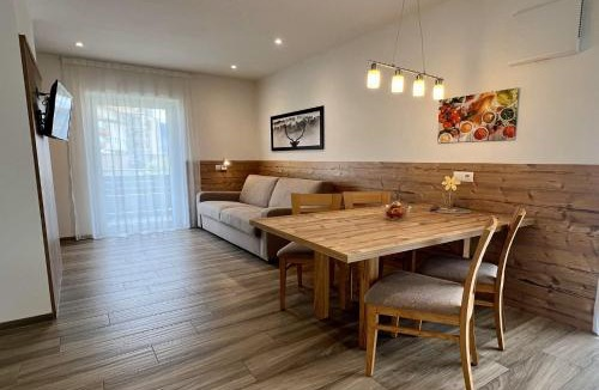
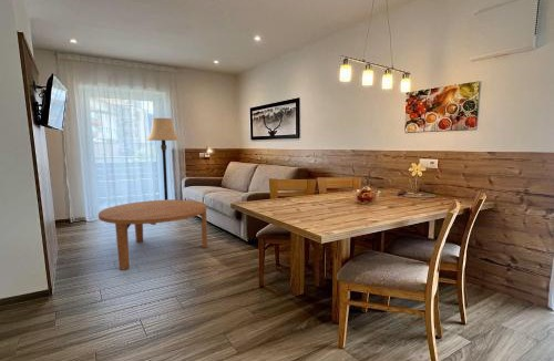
+ lamp [145,117,181,200]
+ coffee table [98,198,208,271]
